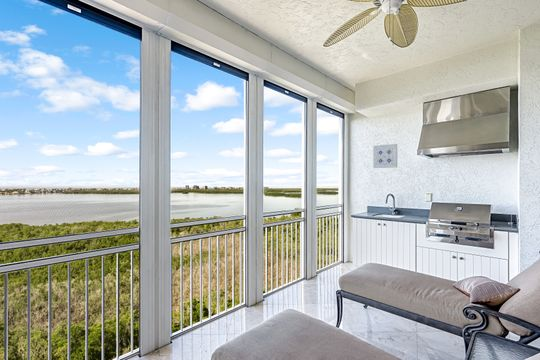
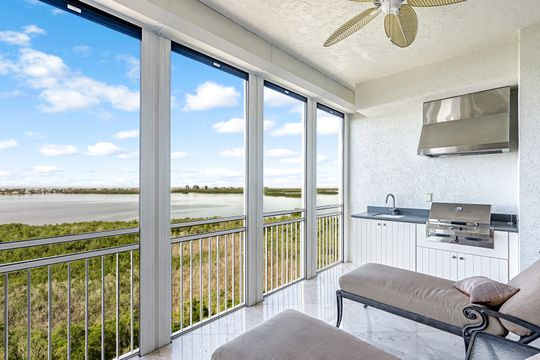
- wall art [372,143,398,169]
